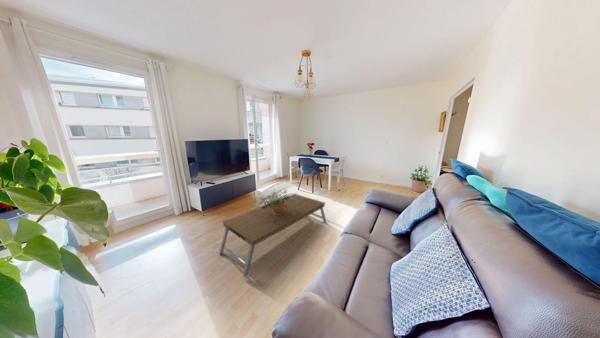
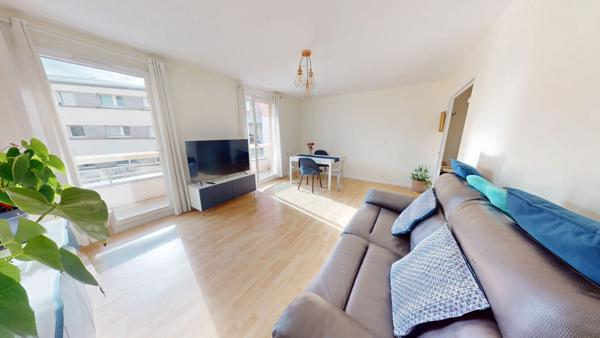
- potted plant [254,187,297,215]
- coffee table [218,193,327,279]
